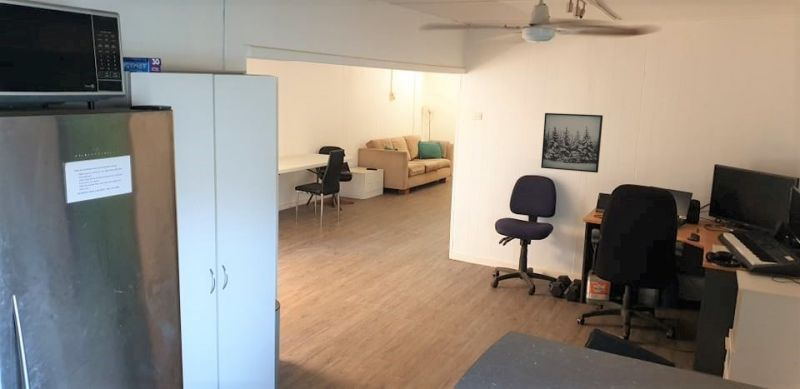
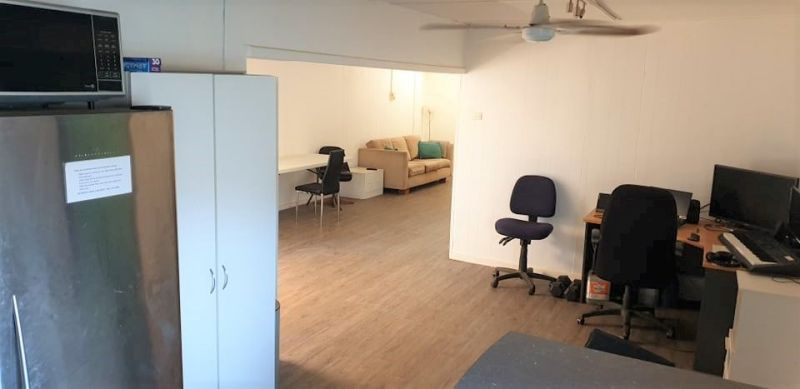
- wall art [540,112,604,174]
